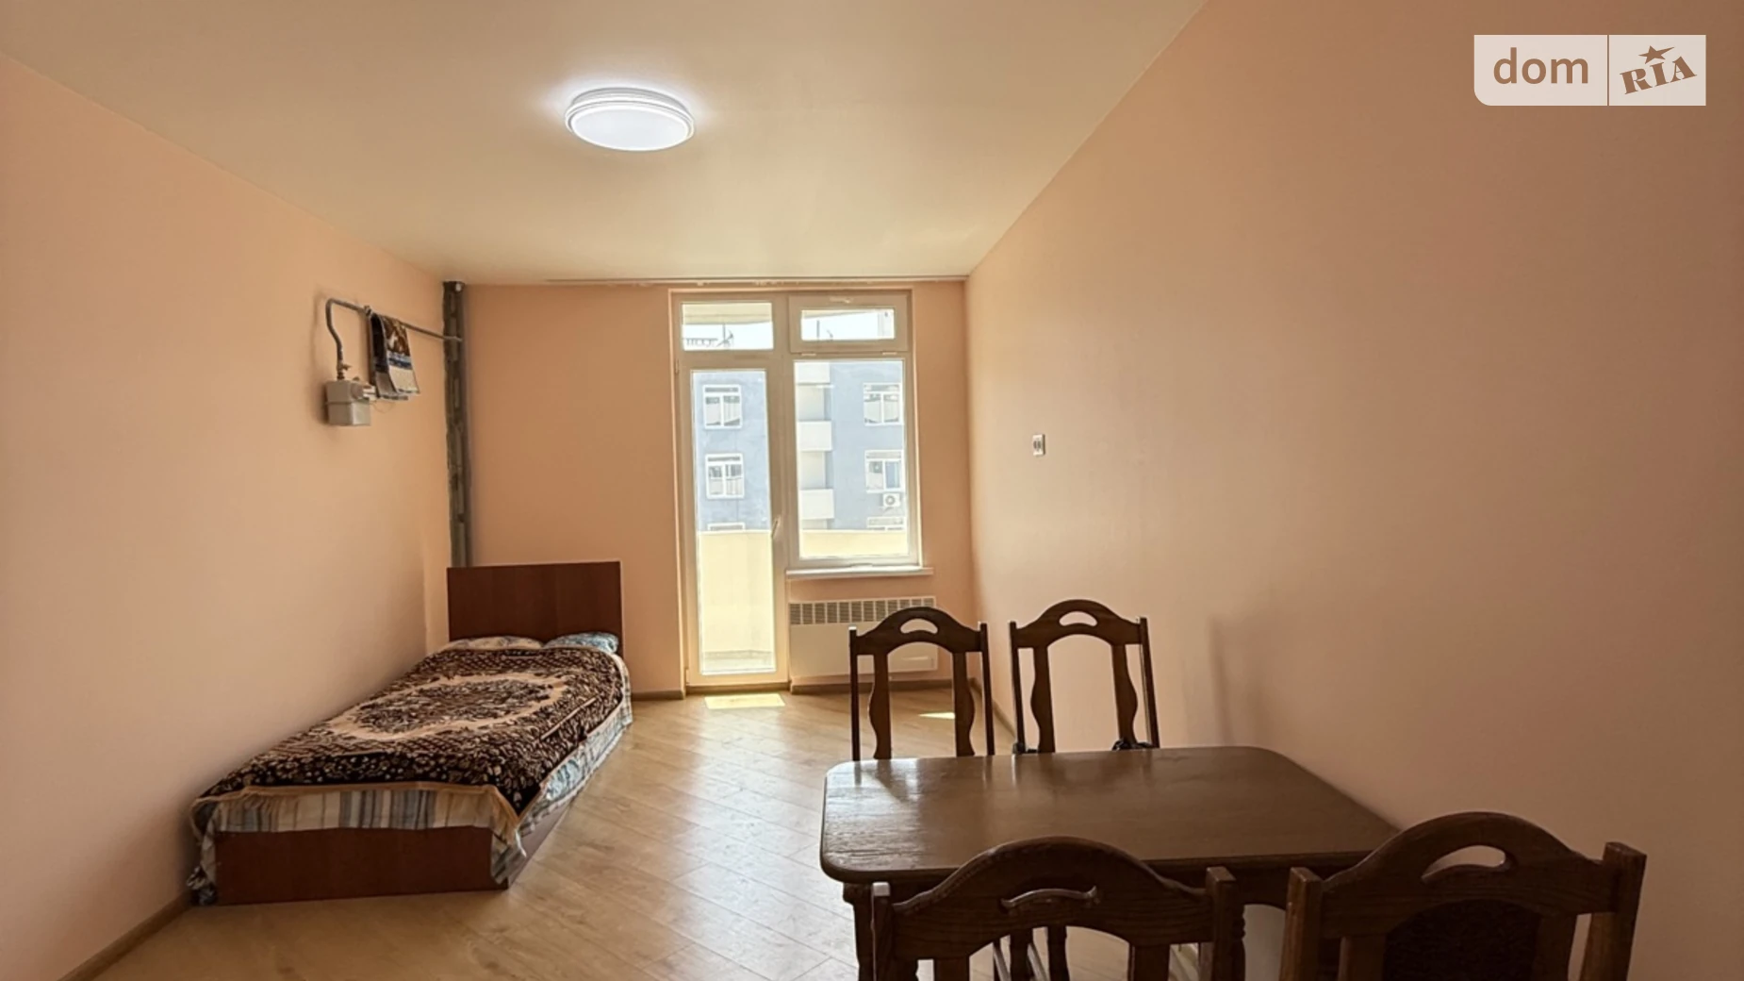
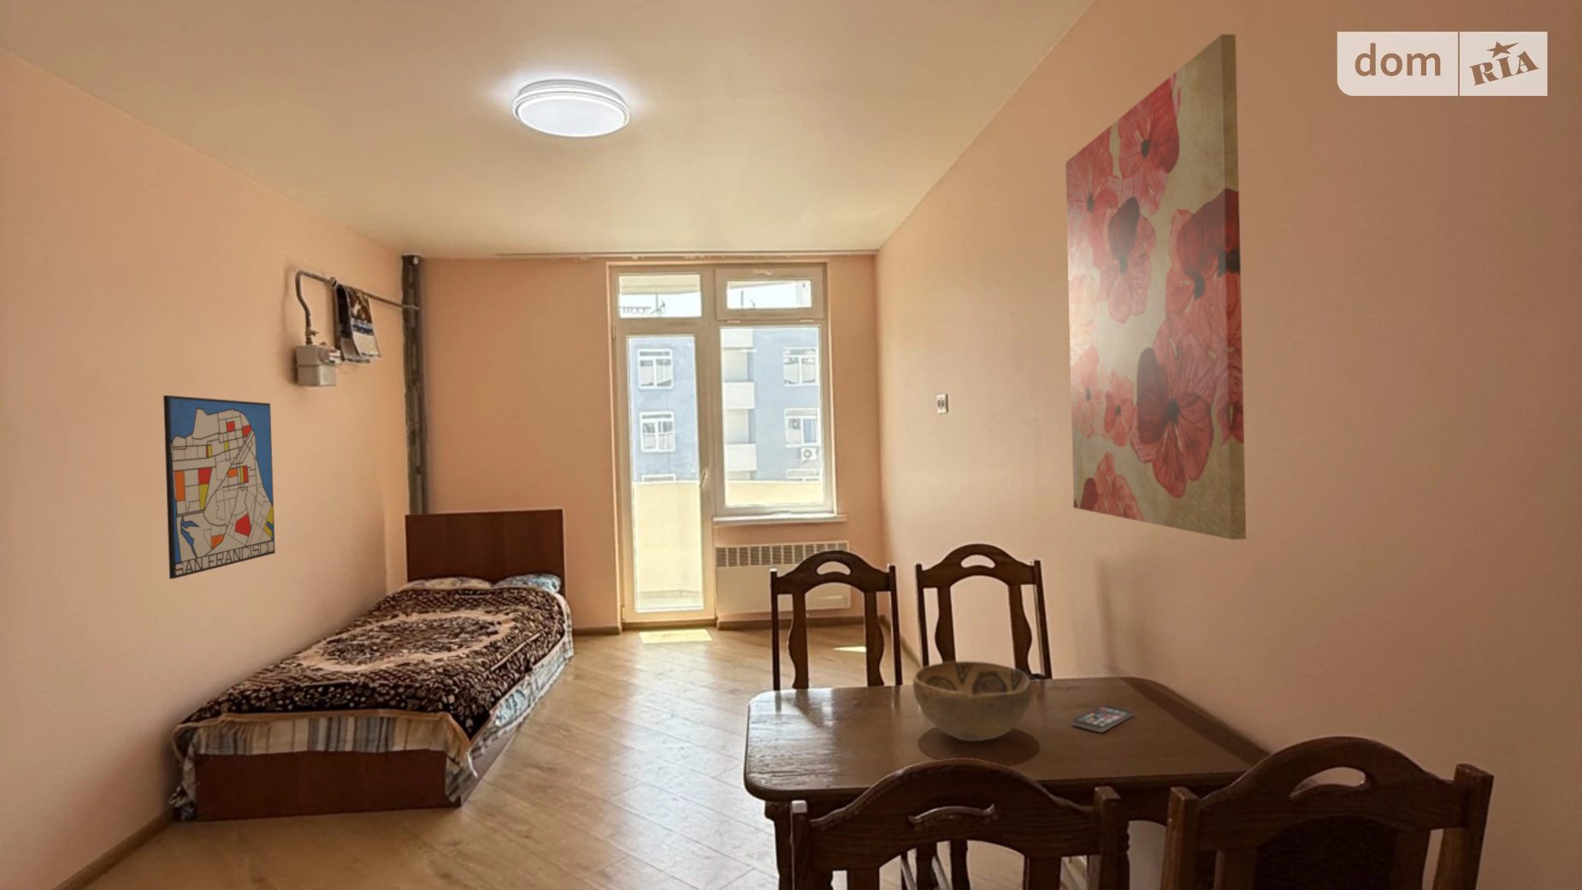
+ smartphone [1071,704,1134,732]
+ decorative bowl [913,661,1032,742]
+ wall art [163,394,276,580]
+ wall art [1065,34,1246,541]
